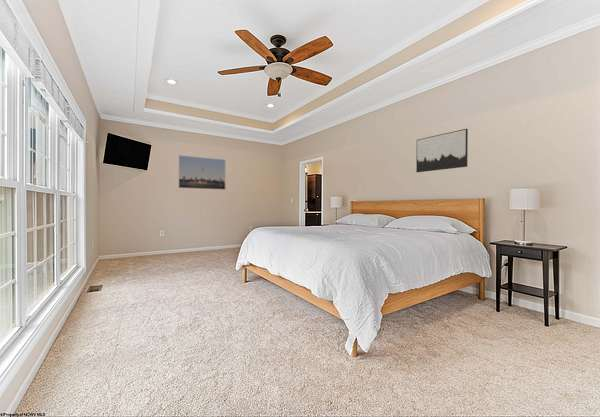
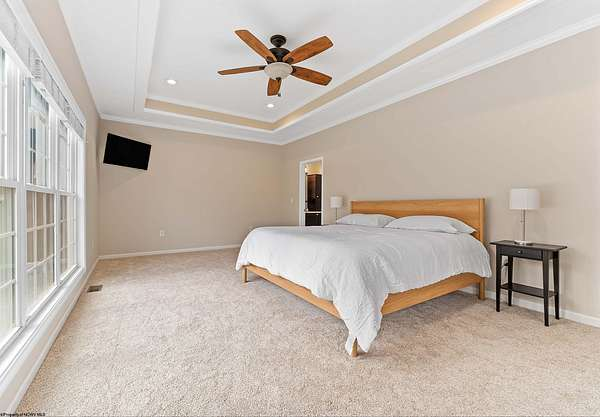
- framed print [178,154,226,191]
- wall art [415,128,469,173]
